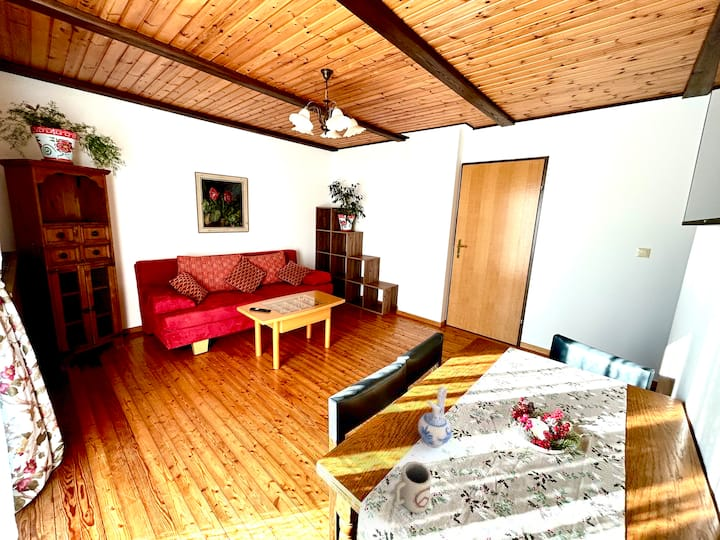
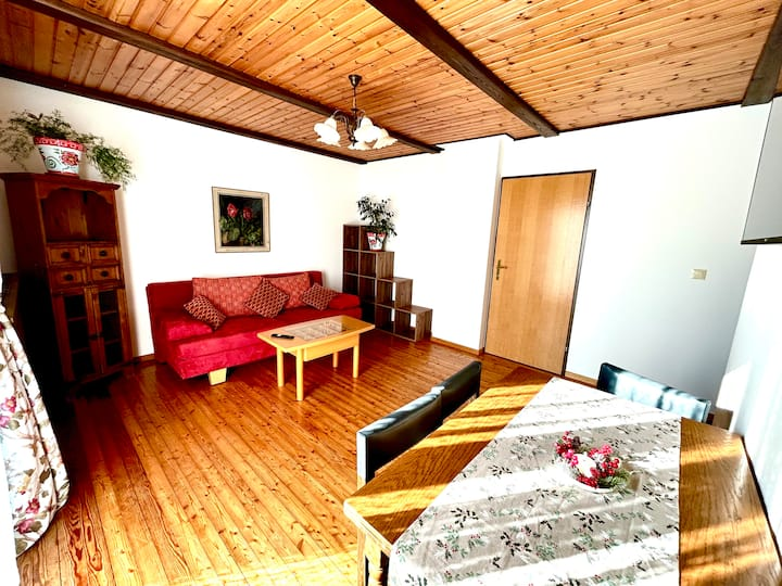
- cup [394,460,432,514]
- ceramic pitcher [417,385,453,448]
